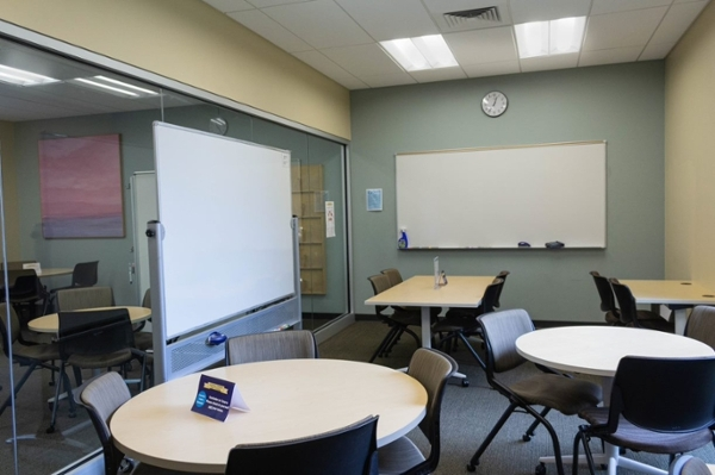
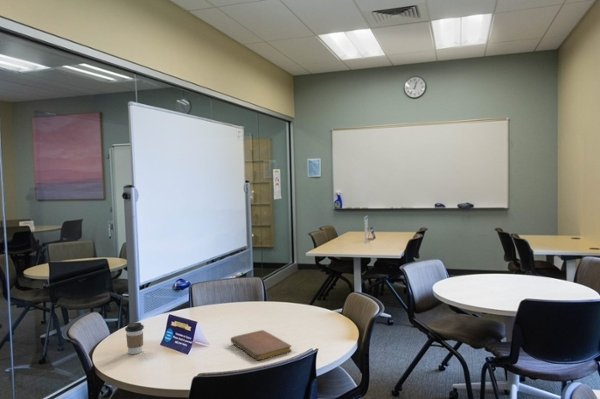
+ notebook [230,329,292,362]
+ coffee cup [124,321,145,355]
